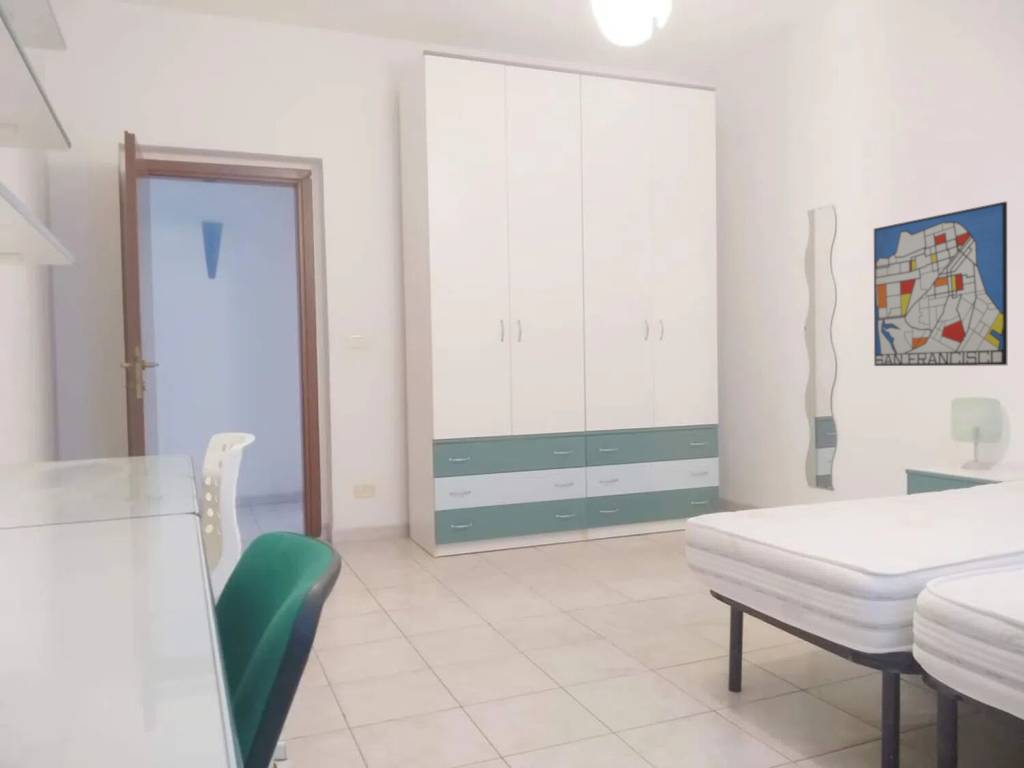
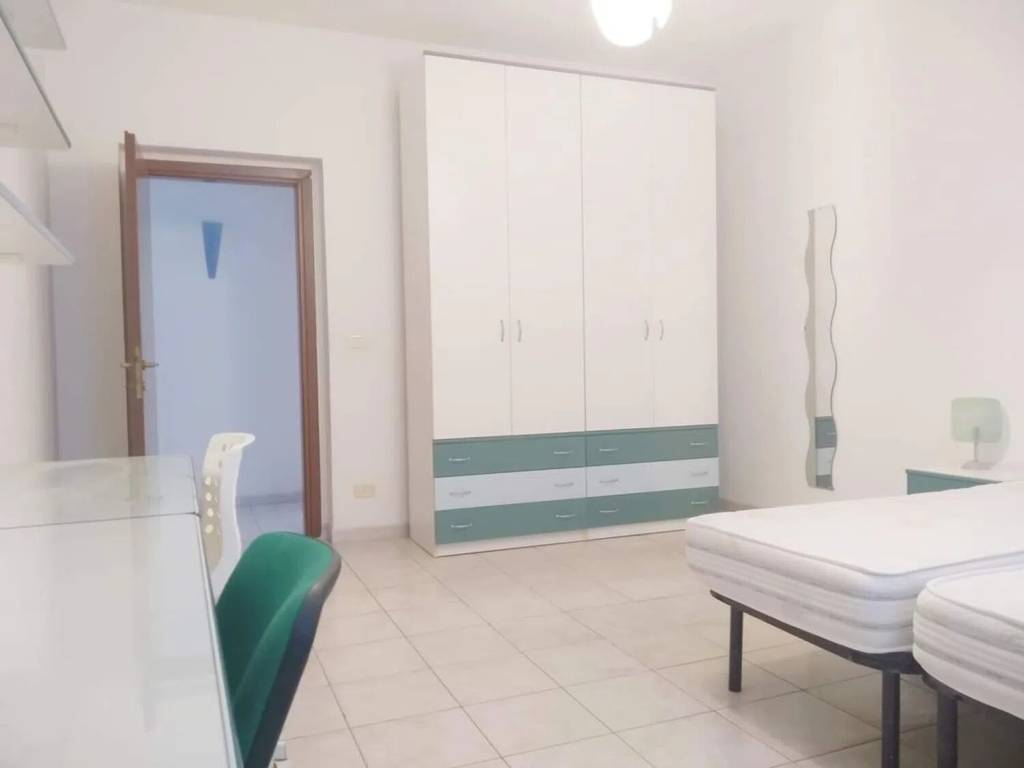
- wall art [873,201,1008,367]
